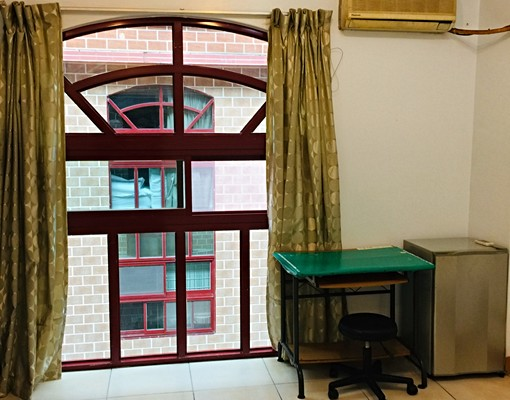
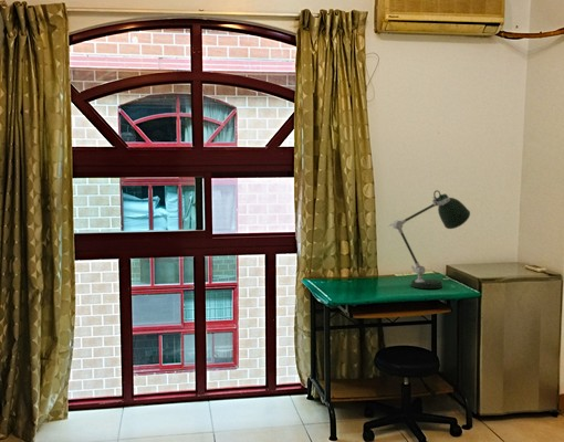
+ desk lamp [387,189,471,290]
